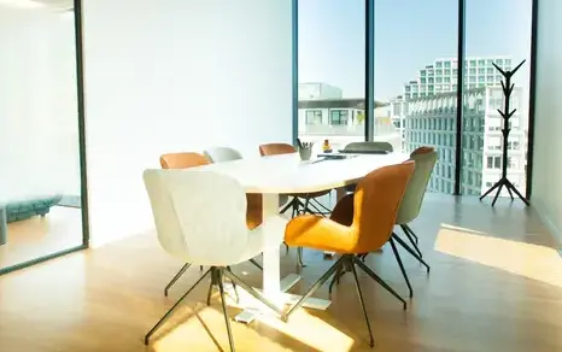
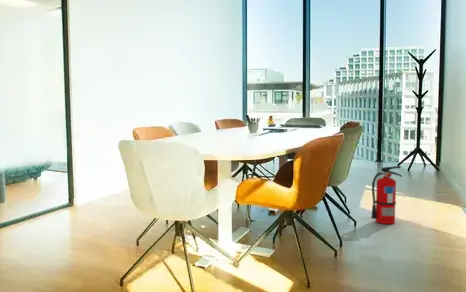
+ fire extinguisher [370,165,403,225]
